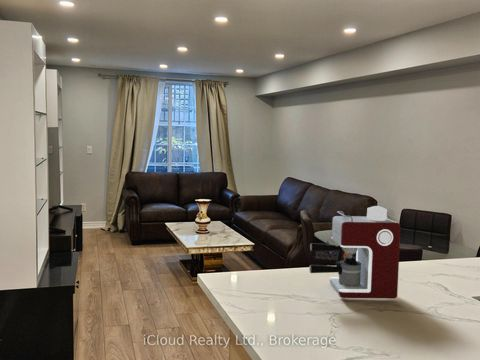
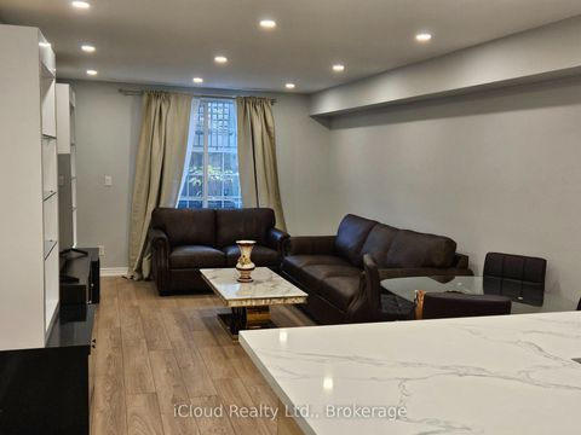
- coffee maker [308,205,402,300]
